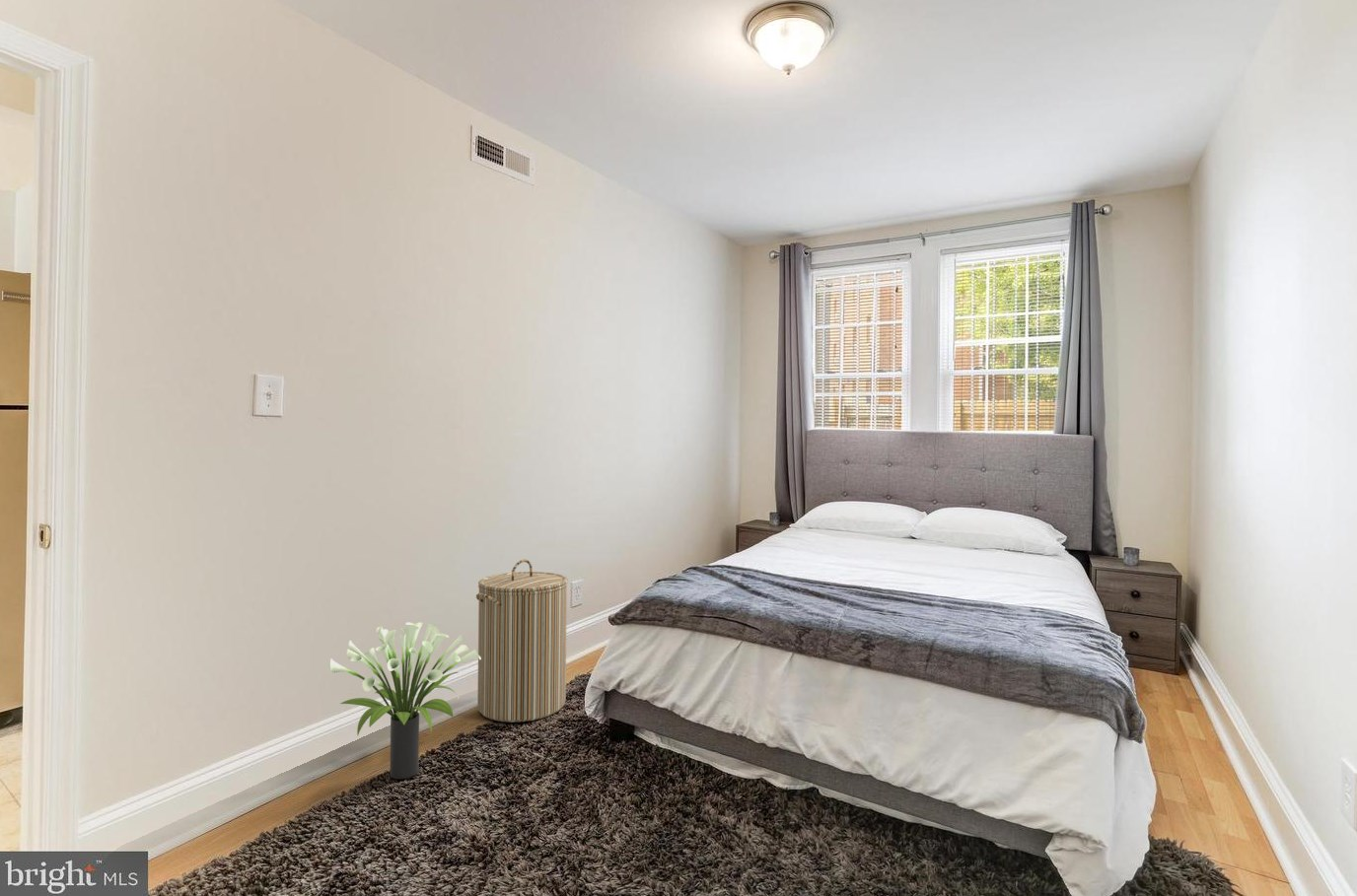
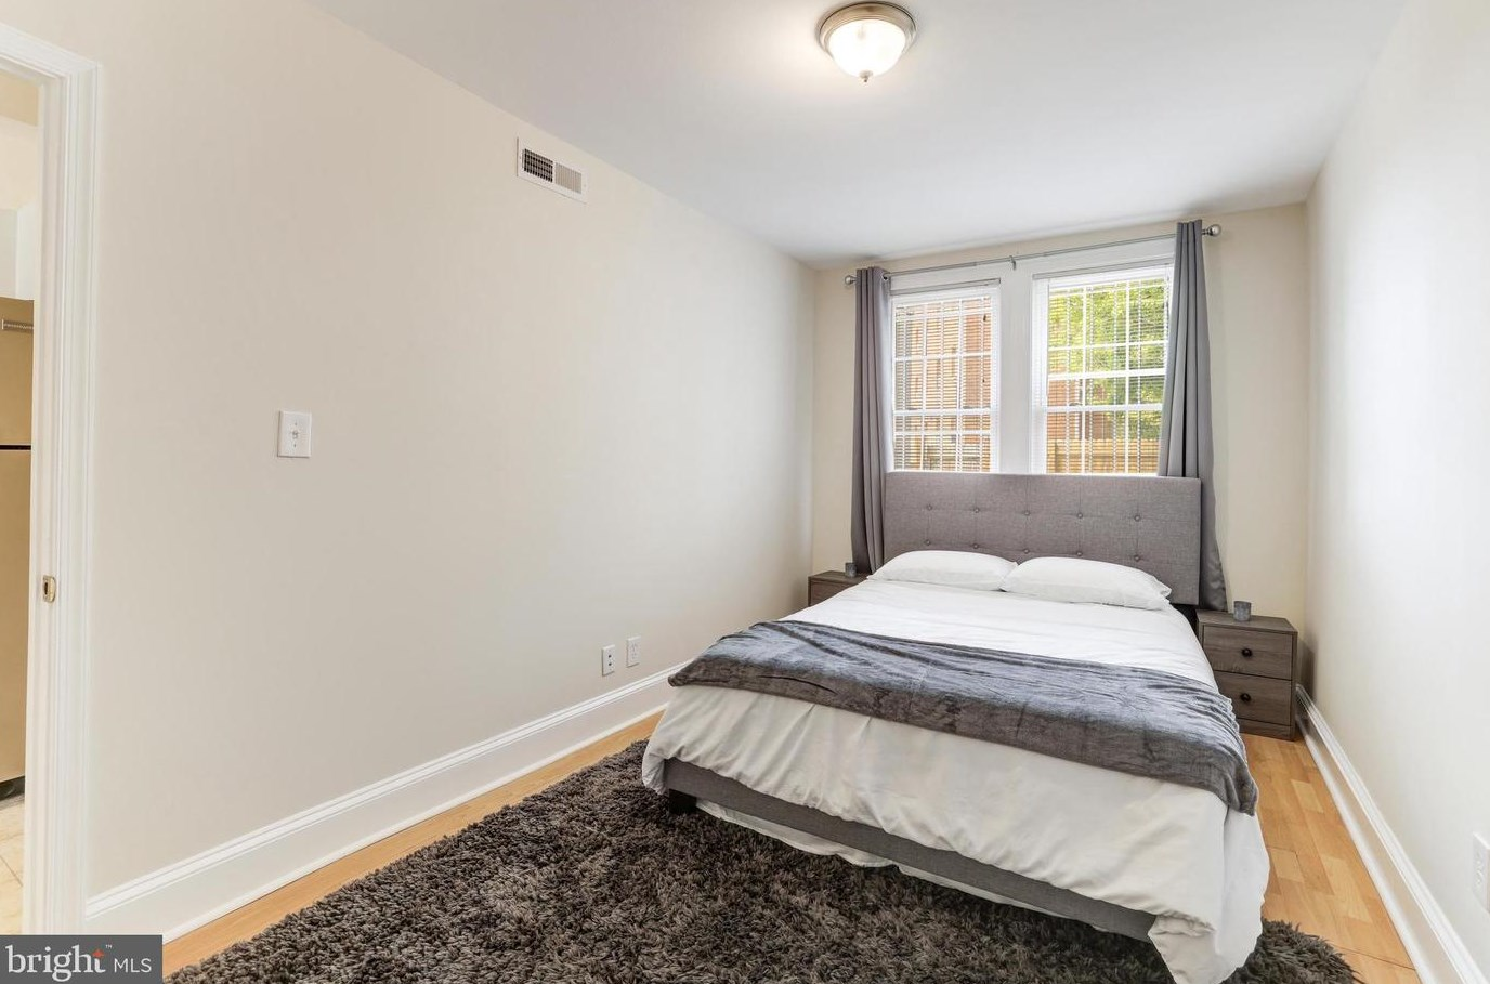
- laundry hamper [475,559,569,724]
- potted plant [328,621,481,780]
